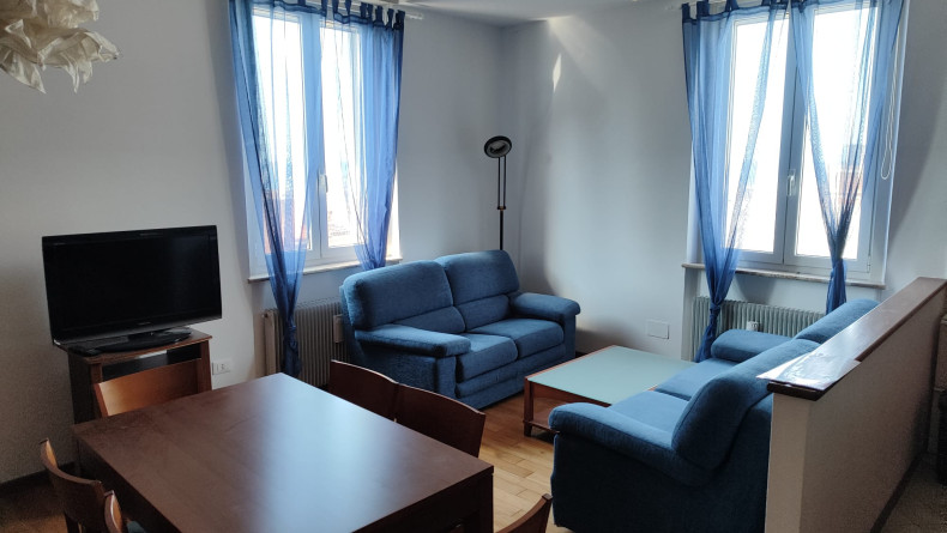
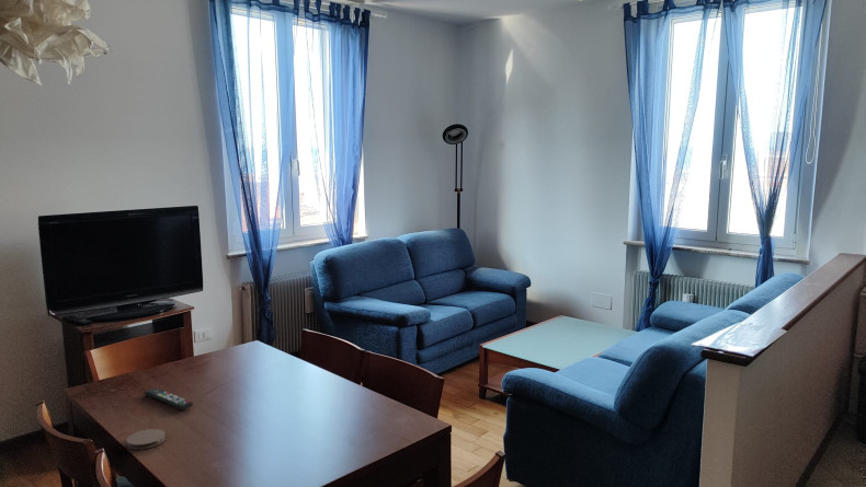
+ coaster [125,428,167,451]
+ remote control [144,386,194,410]
